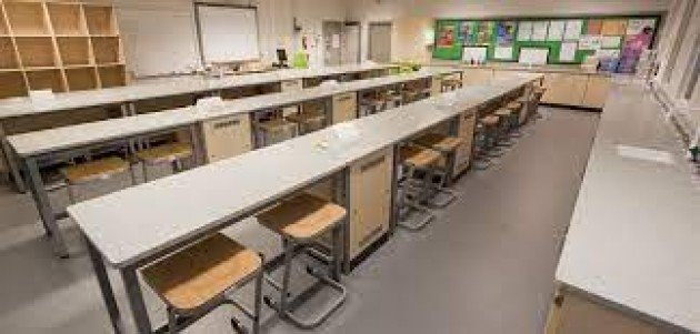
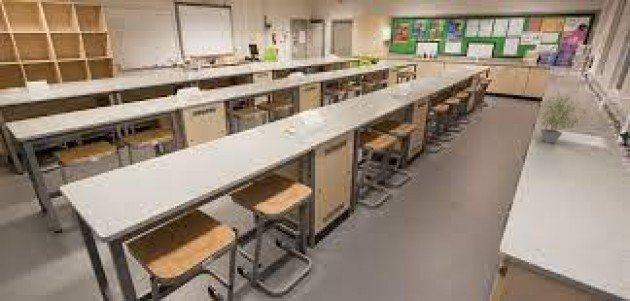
+ potted plant [534,90,592,144]
